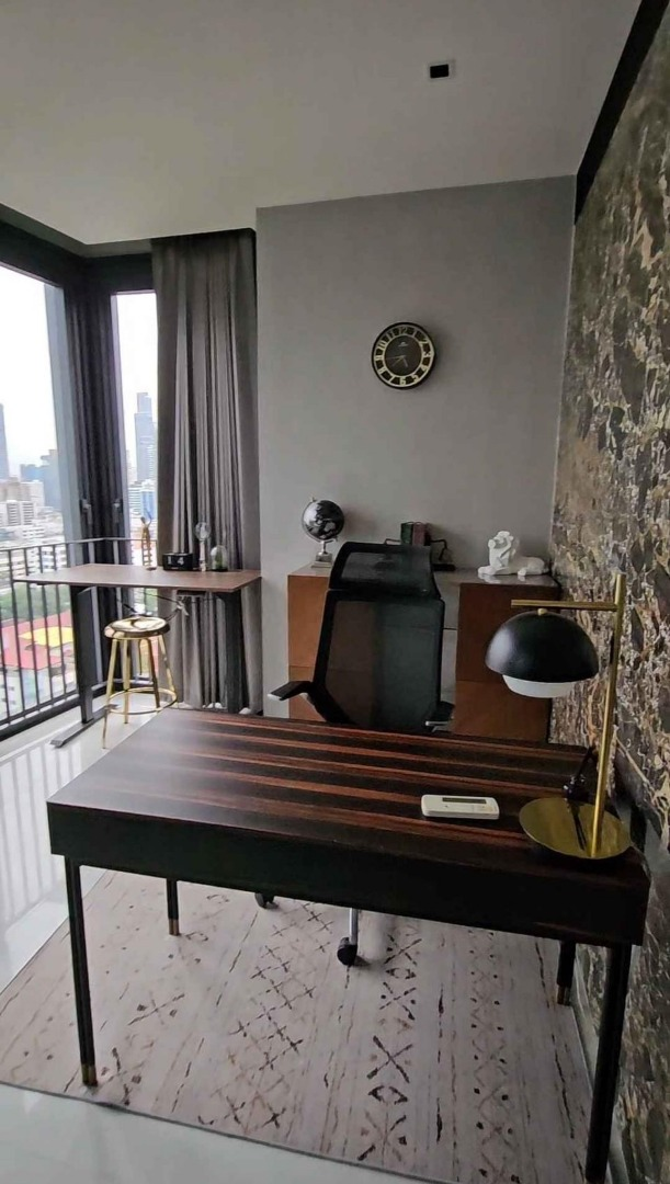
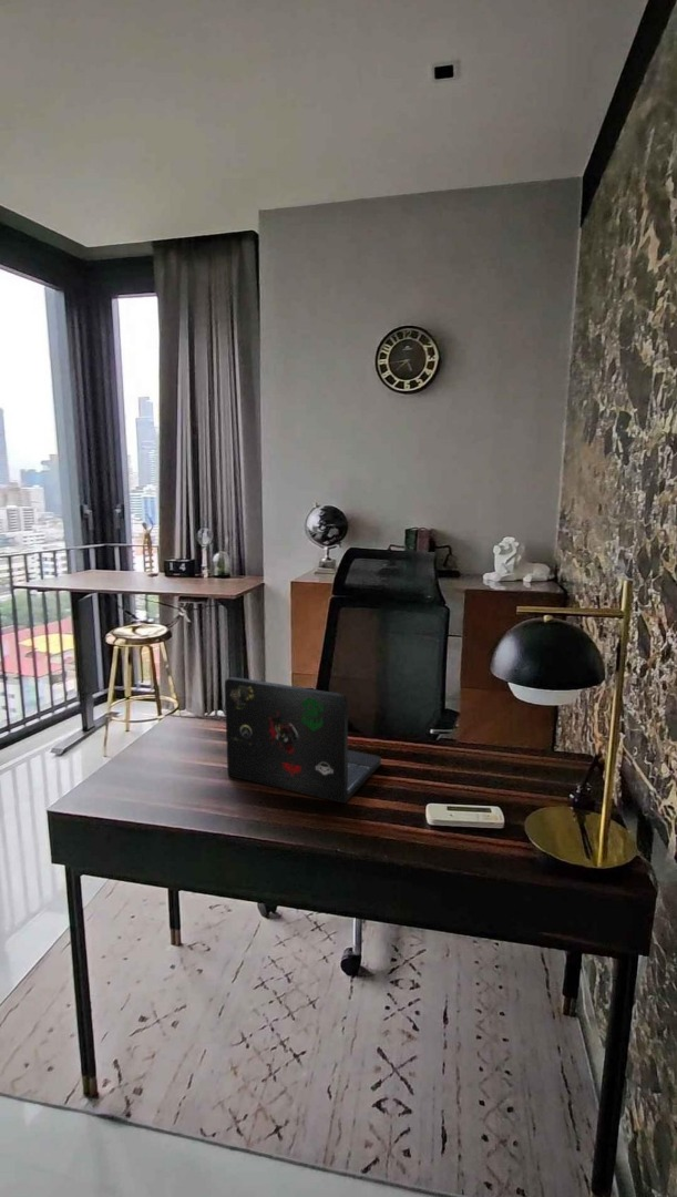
+ laptop [224,676,382,805]
